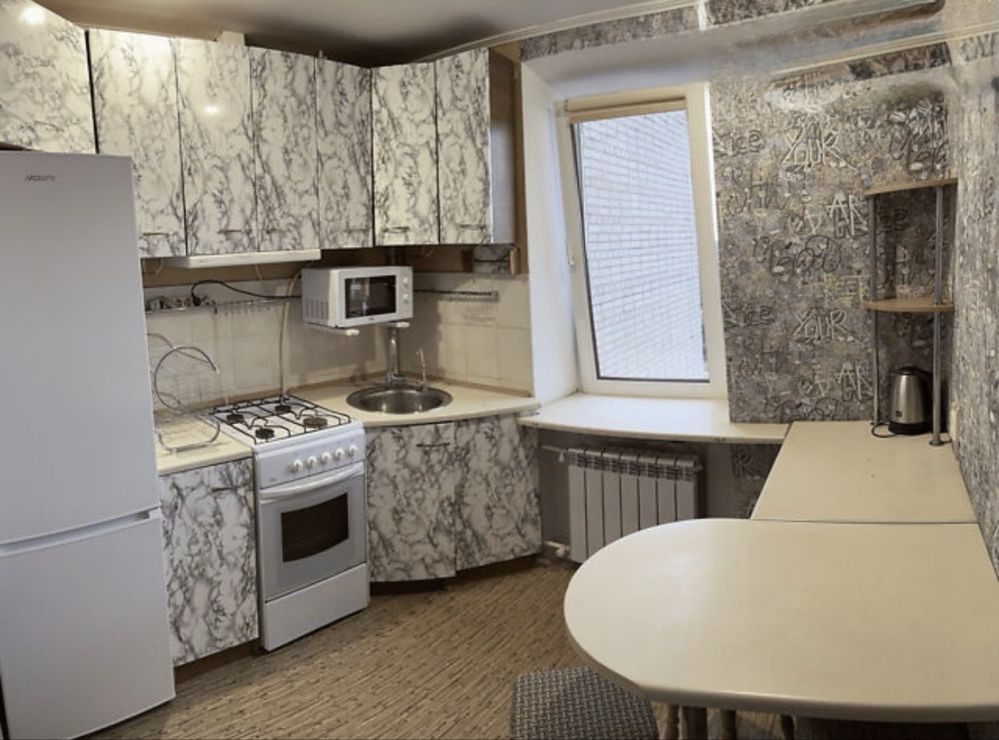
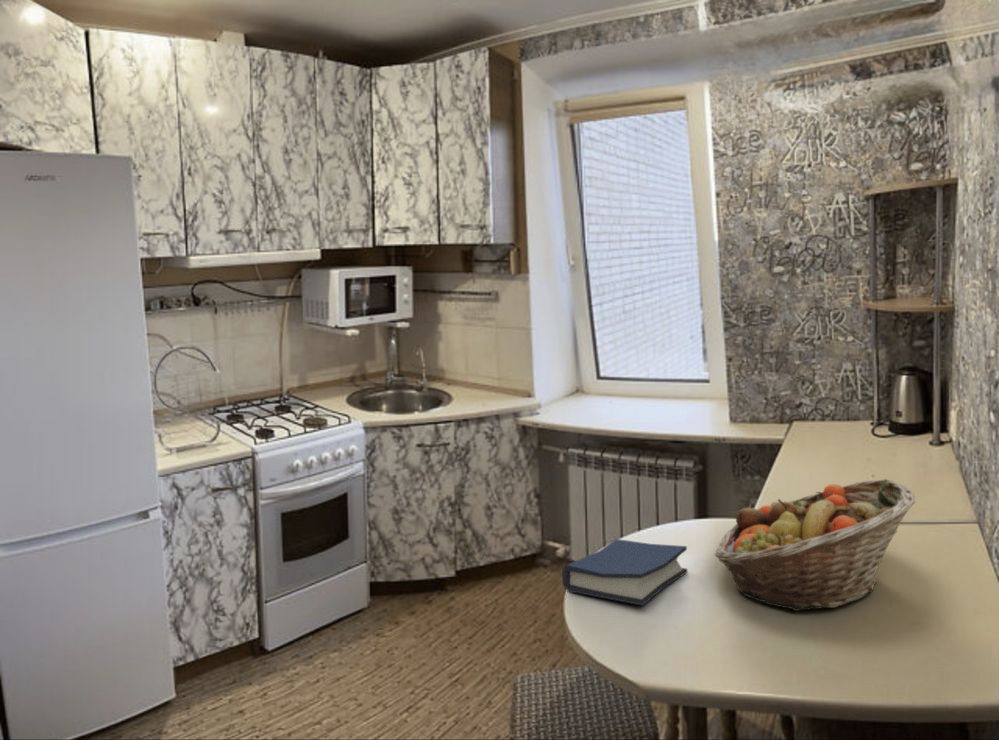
+ hardback book [561,538,688,607]
+ fruit basket [714,478,917,612]
